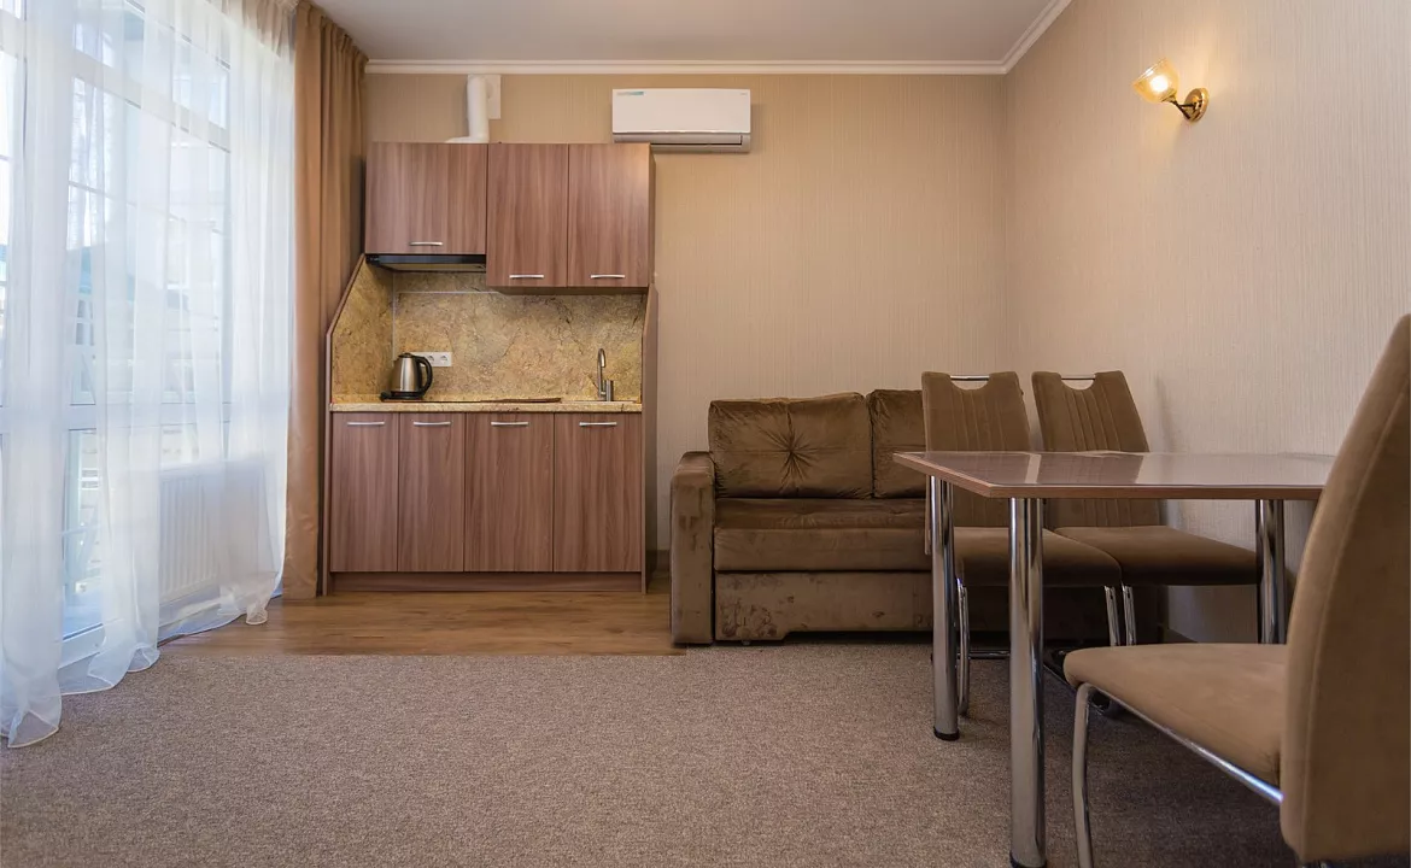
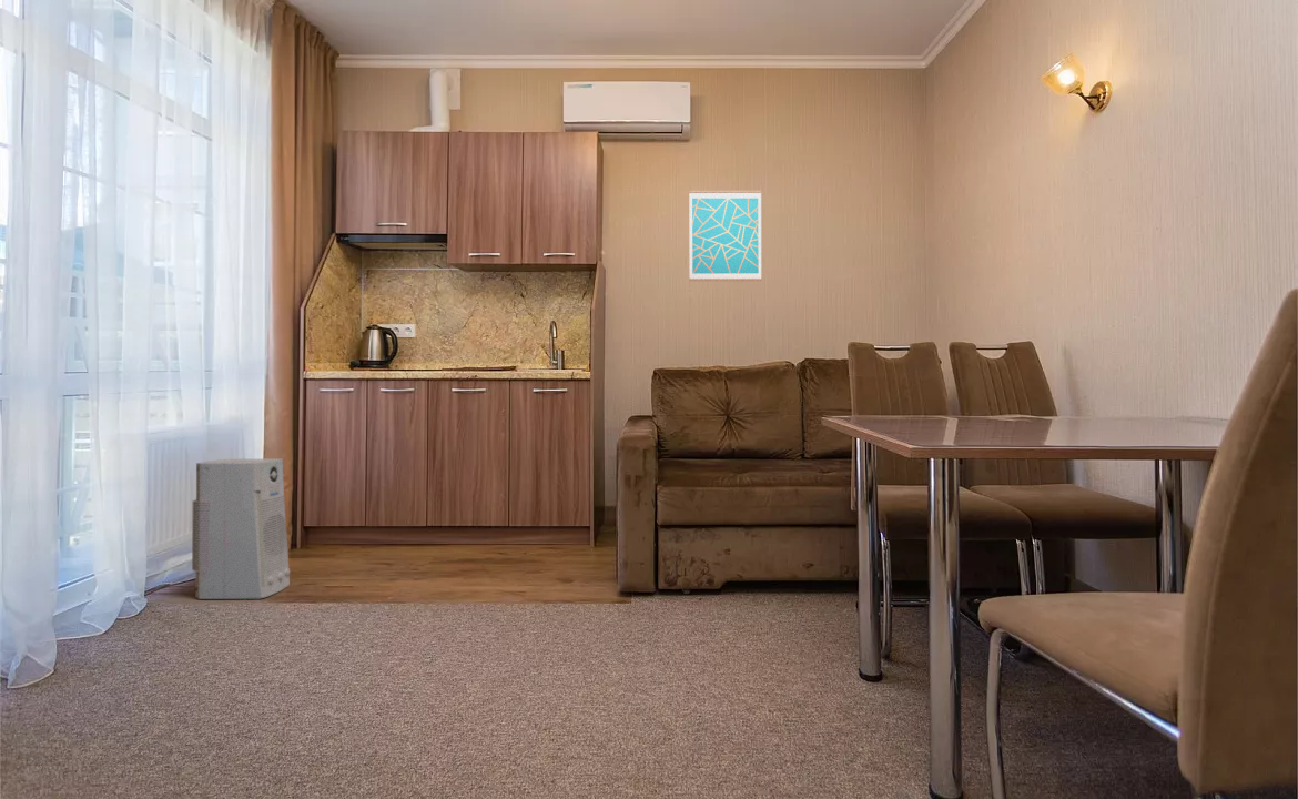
+ air purifier [191,458,291,600]
+ wall art [688,190,762,282]
